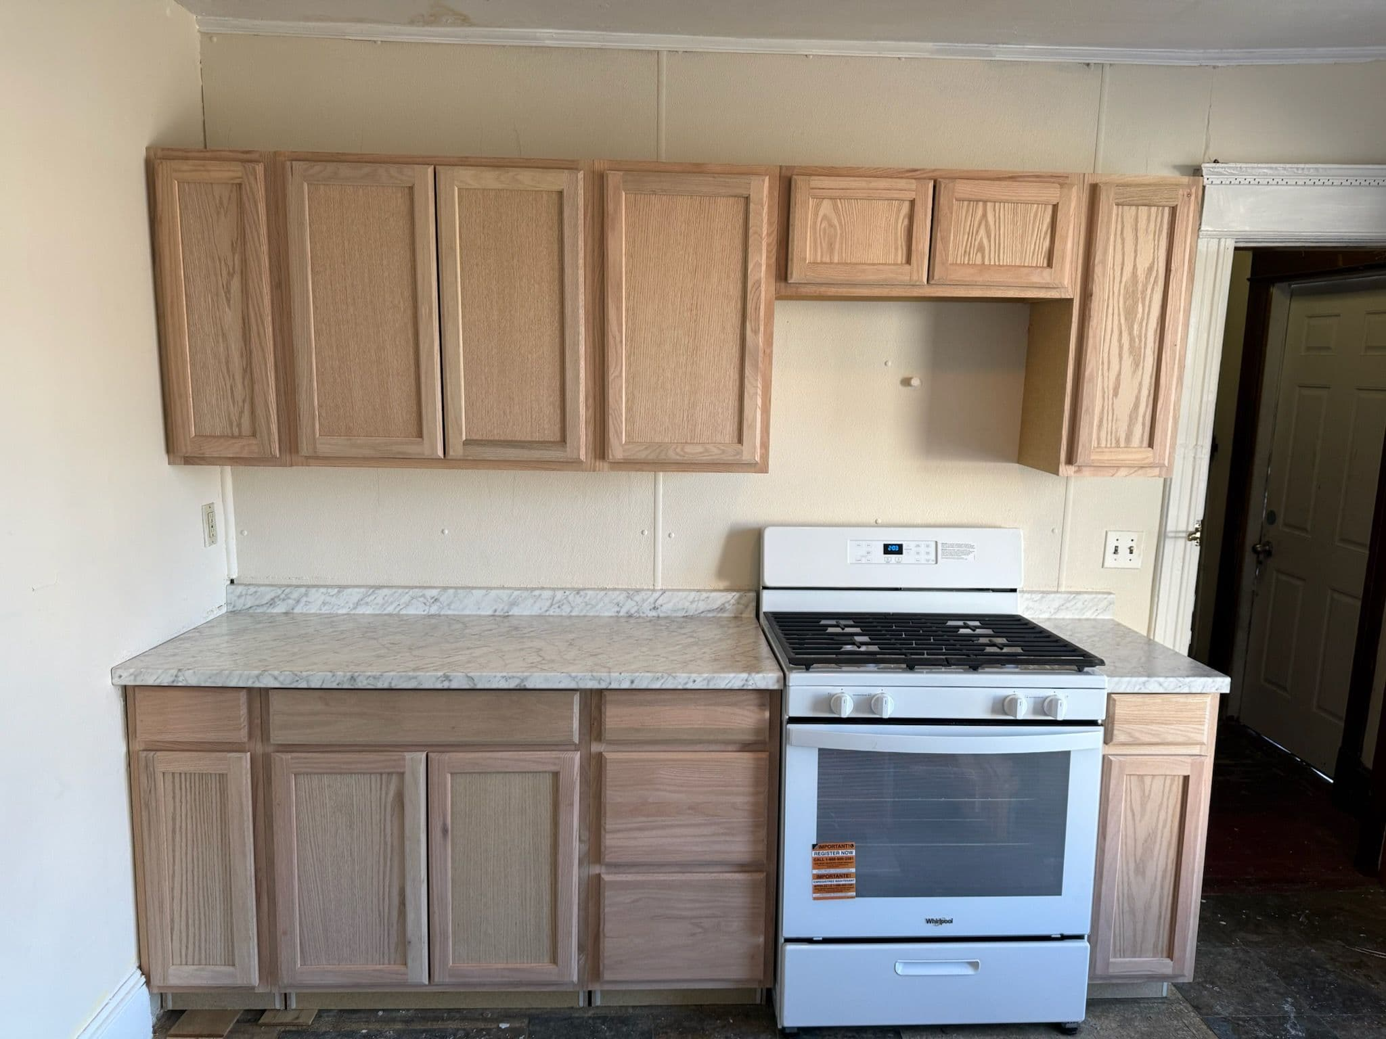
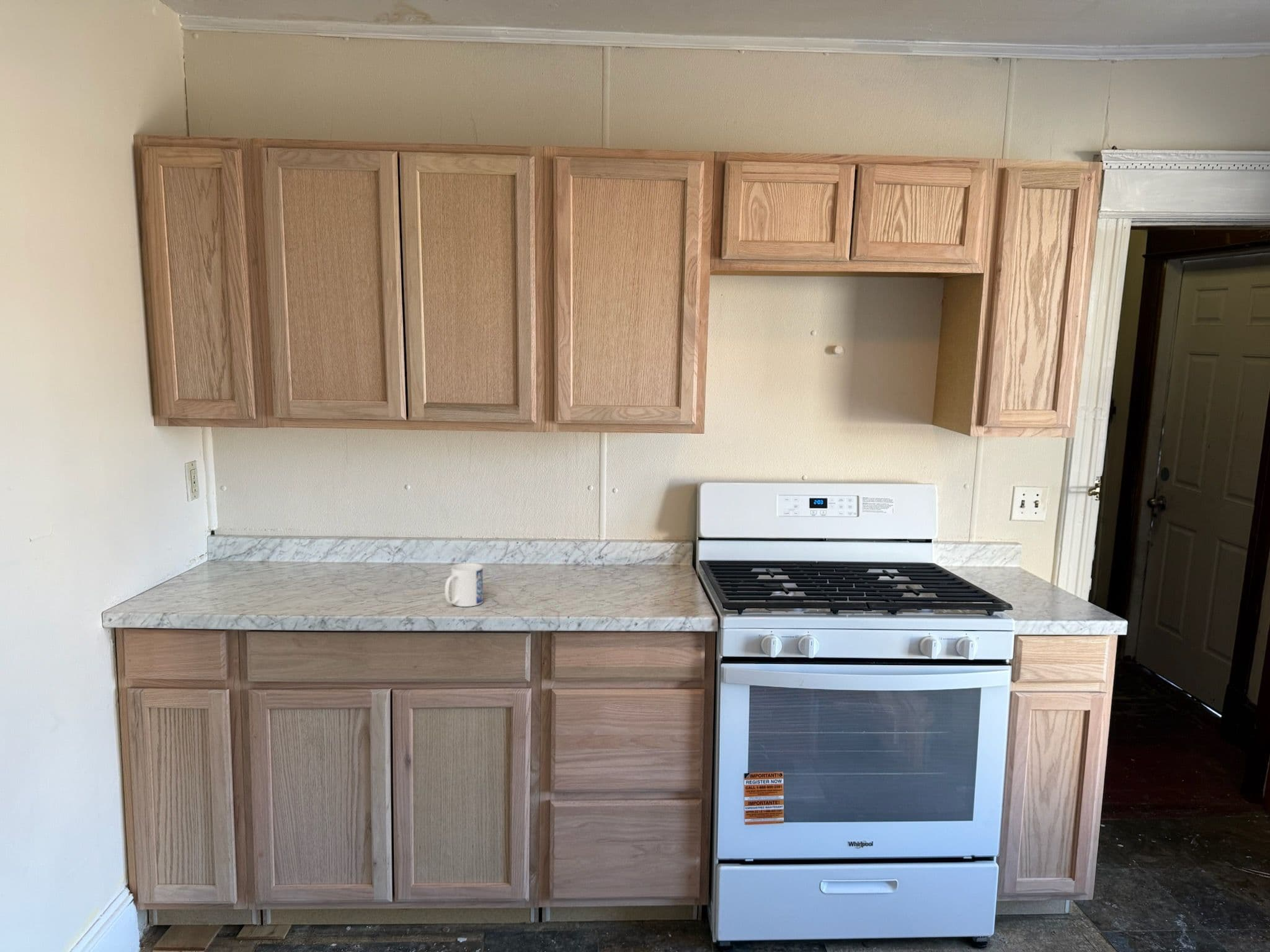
+ mug [444,562,484,607]
